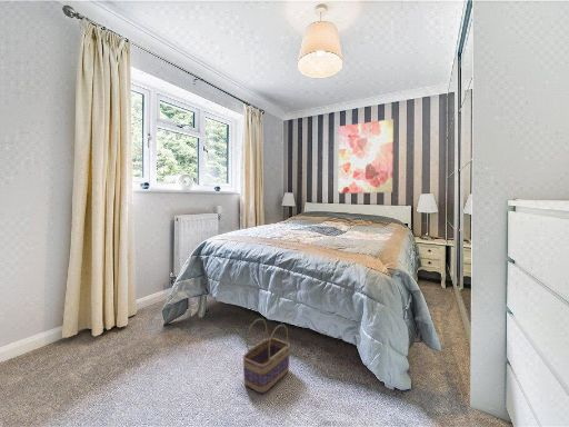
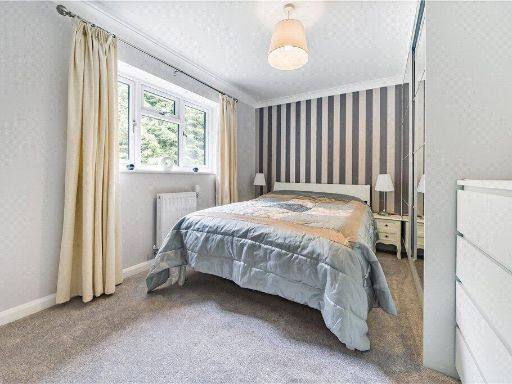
- basket [242,318,291,394]
- wall art [338,118,395,195]
